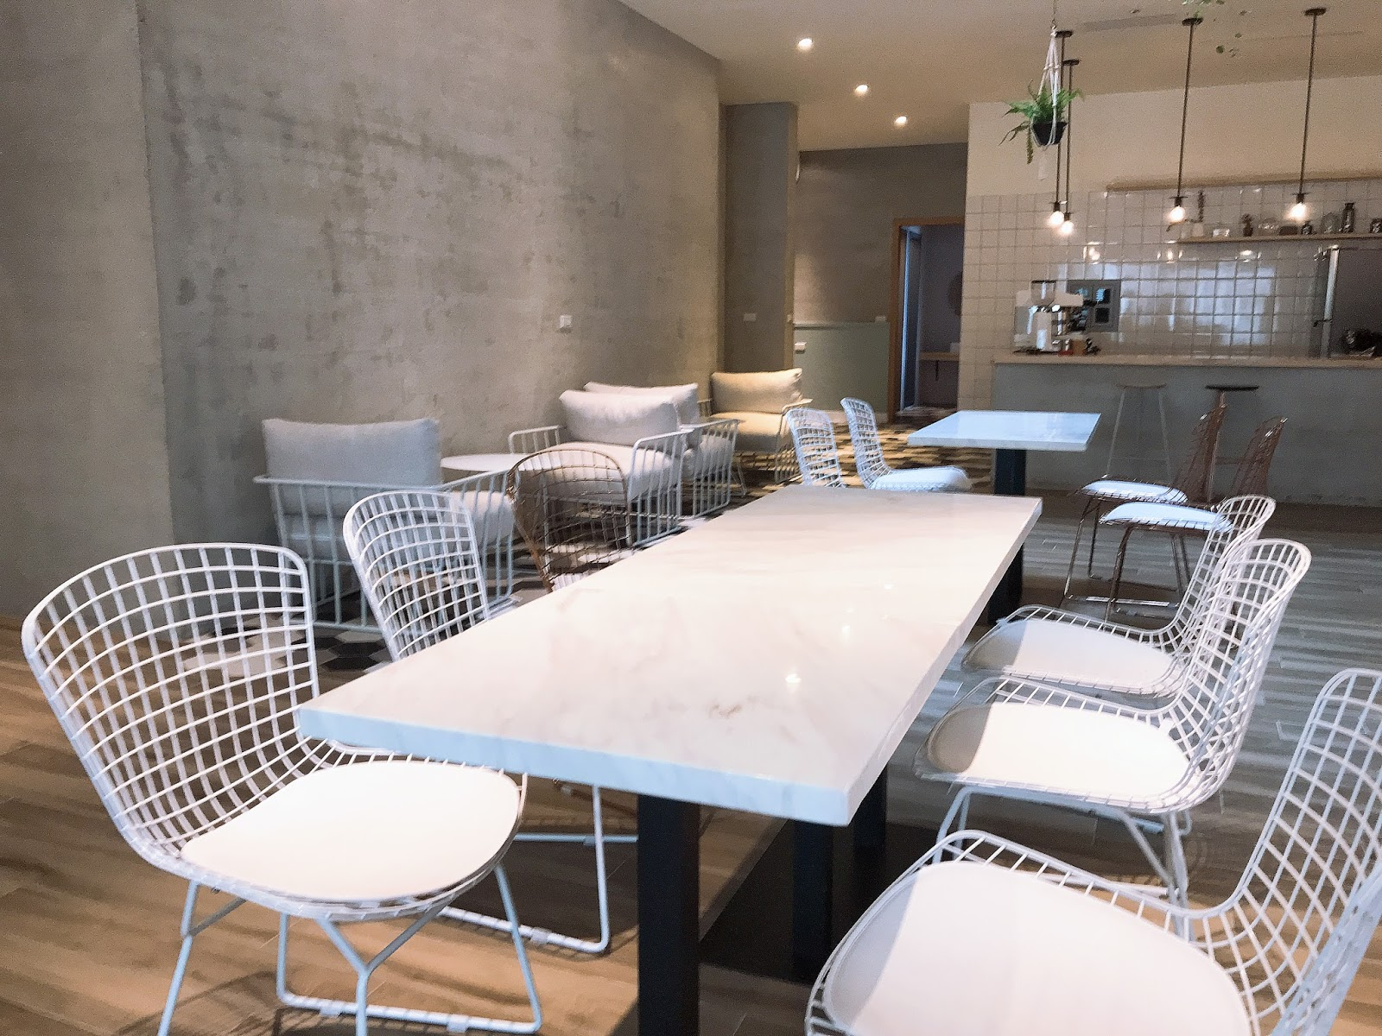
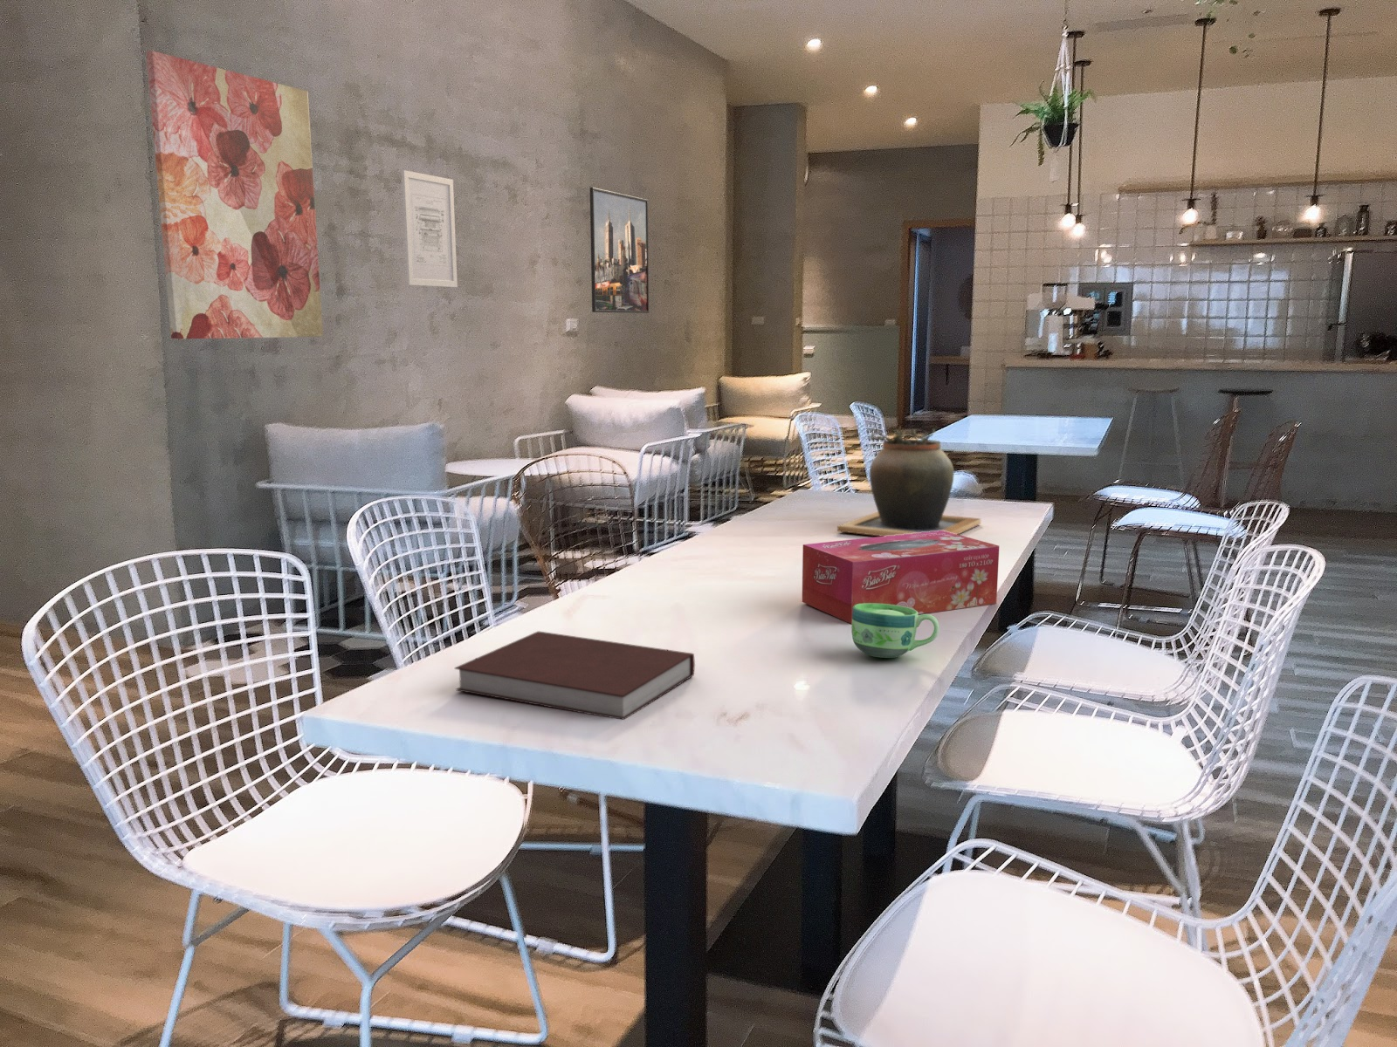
+ tissue box [802,530,1000,625]
+ notebook [454,630,696,720]
+ wall art [146,49,323,340]
+ potted plant [836,426,981,537]
+ wall art [402,169,459,288]
+ cup [851,603,941,659]
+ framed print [588,187,650,315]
